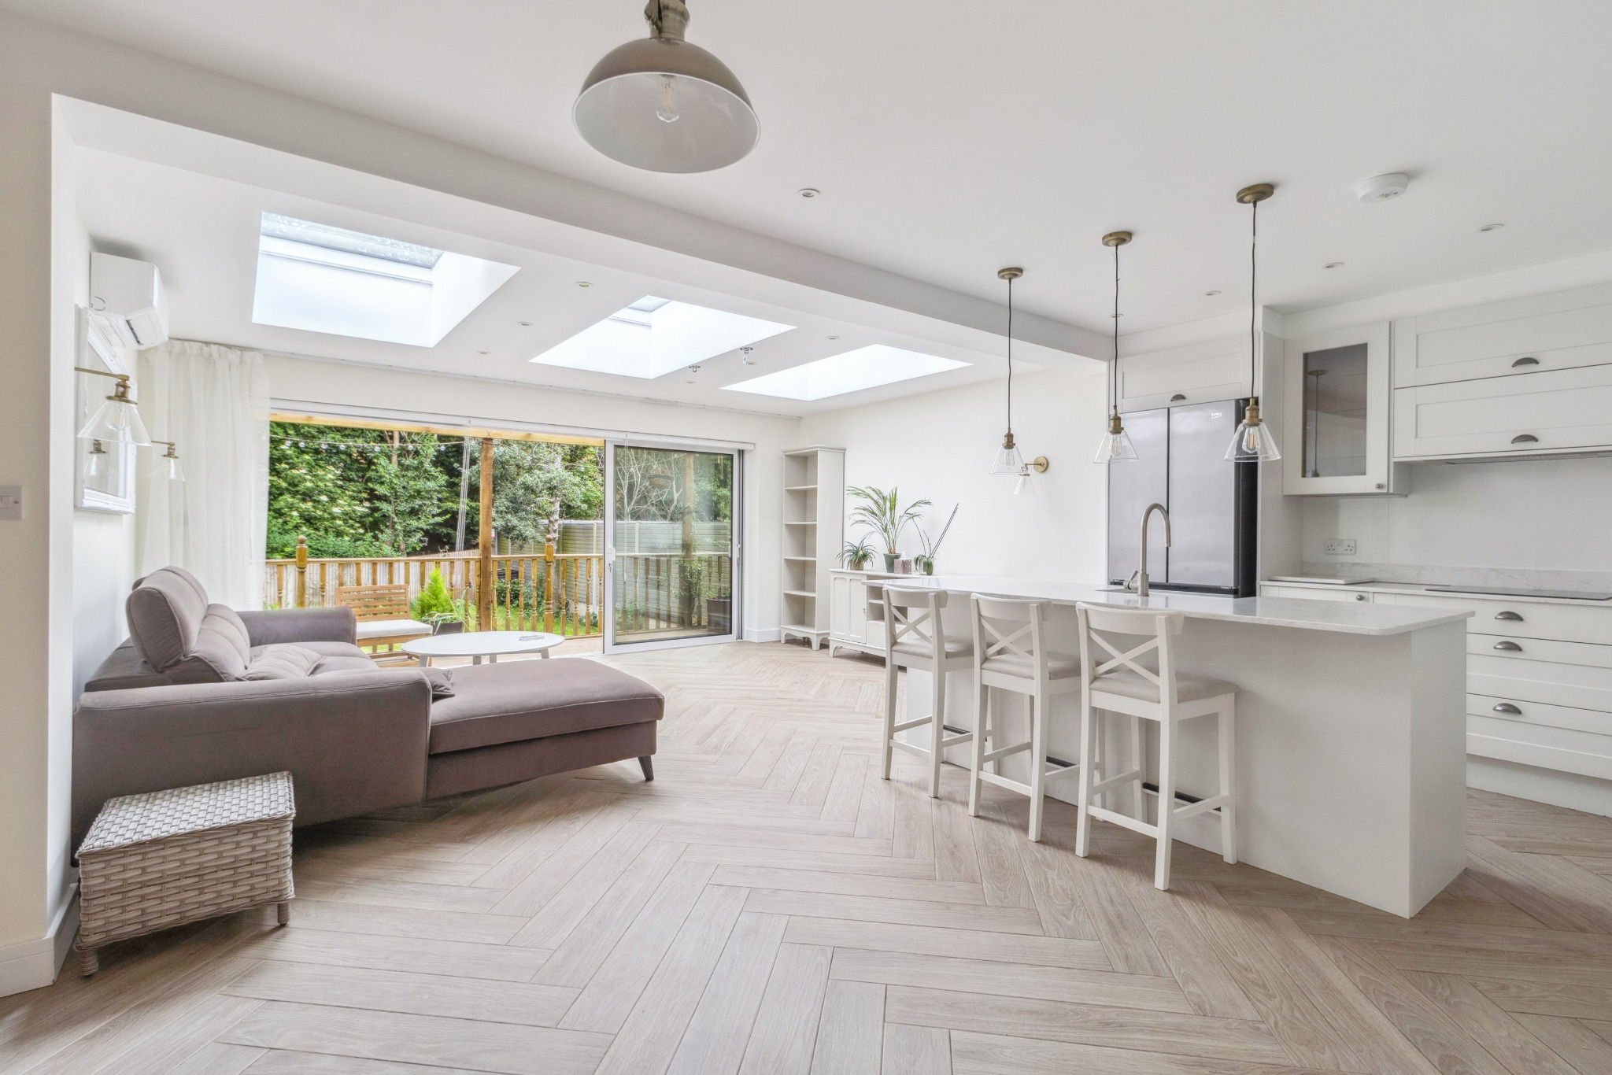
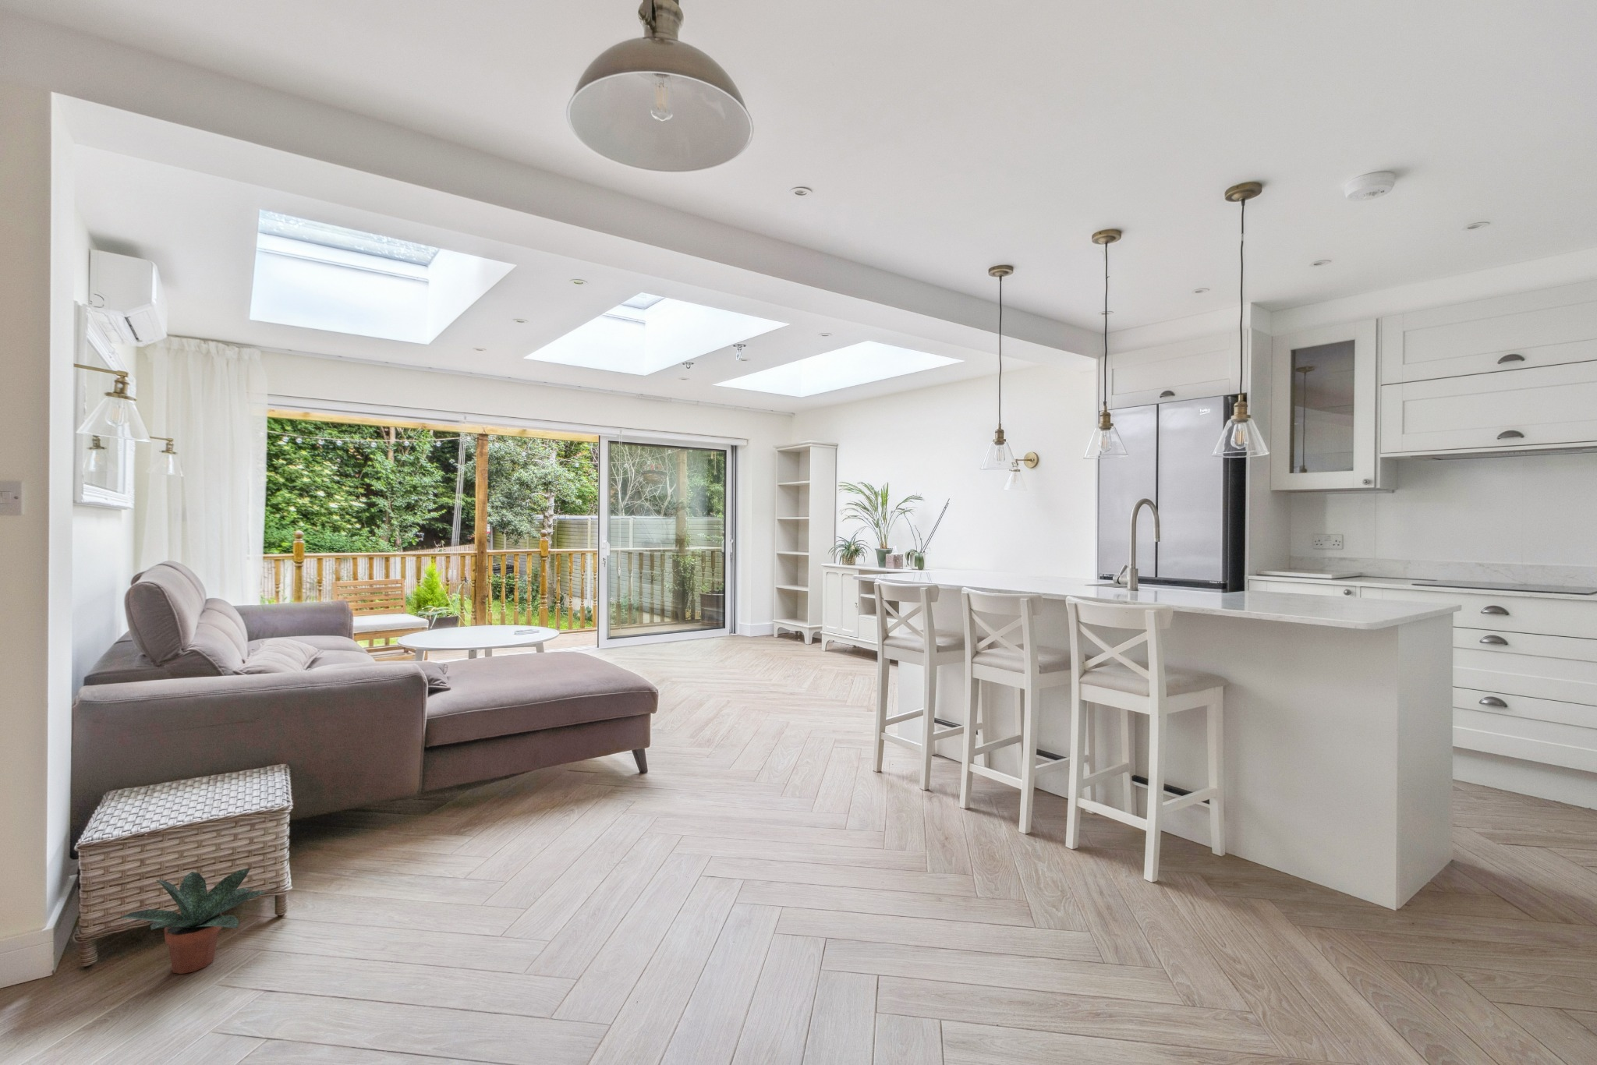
+ potted plant [119,868,266,975]
